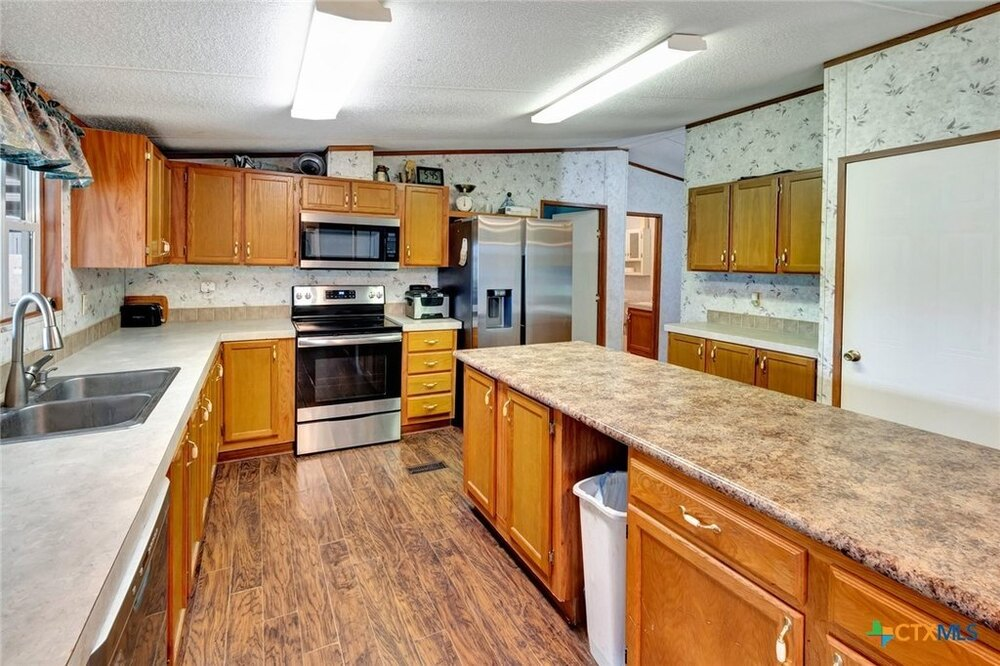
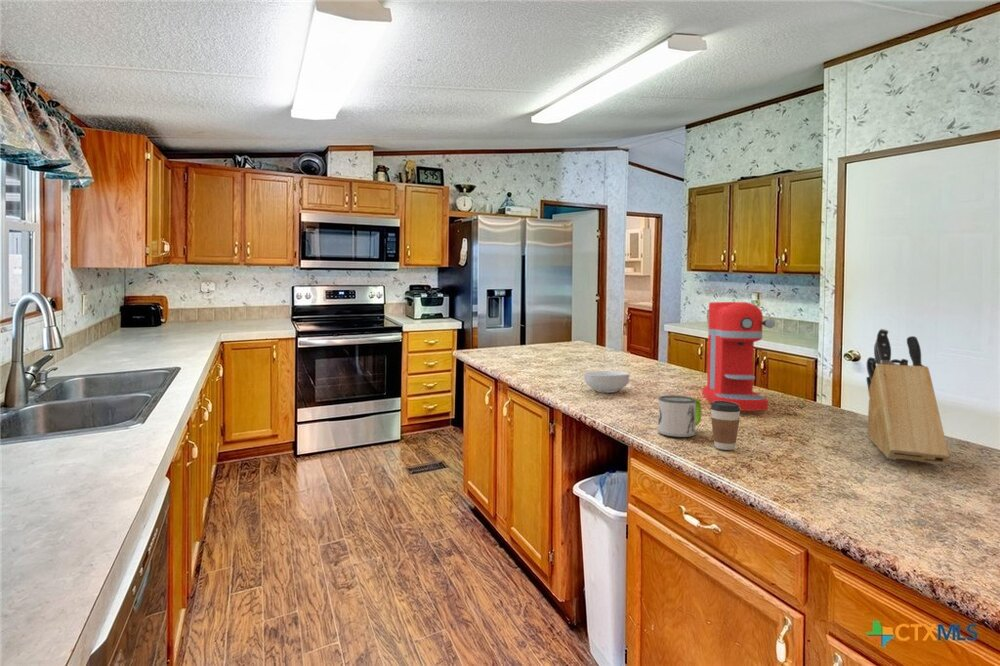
+ coffee cup [710,401,742,451]
+ mug [657,394,702,438]
+ cereal bowl [583,370,630,393]
+ knife block [865,328,950,466]
+ coffee maker [701,301,776,412]
